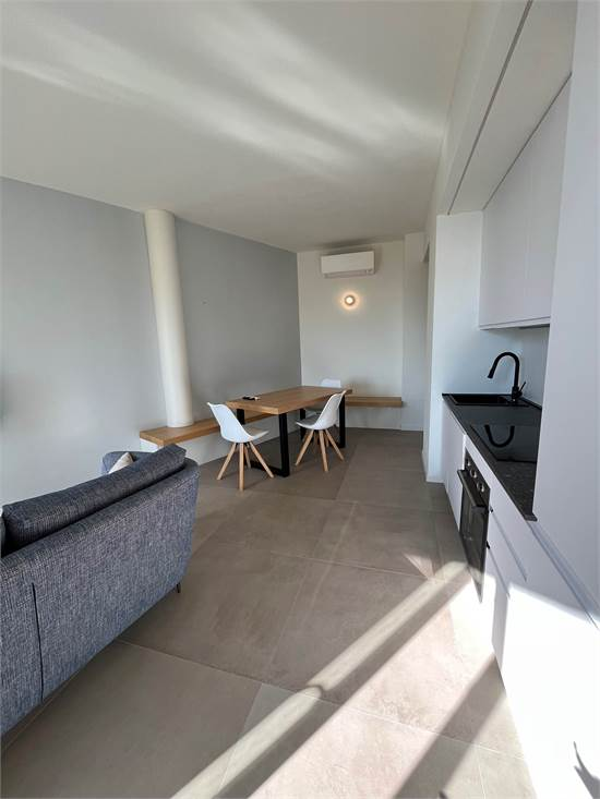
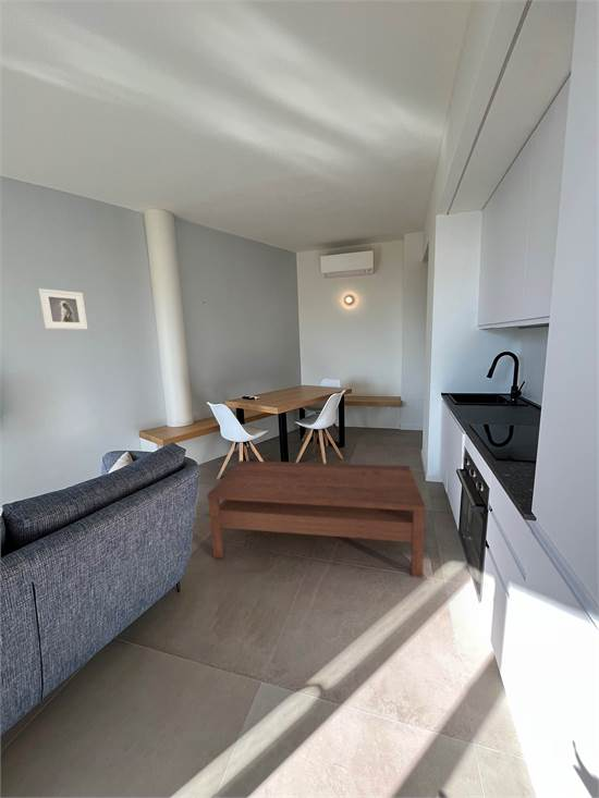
+ coffee table [206,459,427,578]
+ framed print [37,287,88,331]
